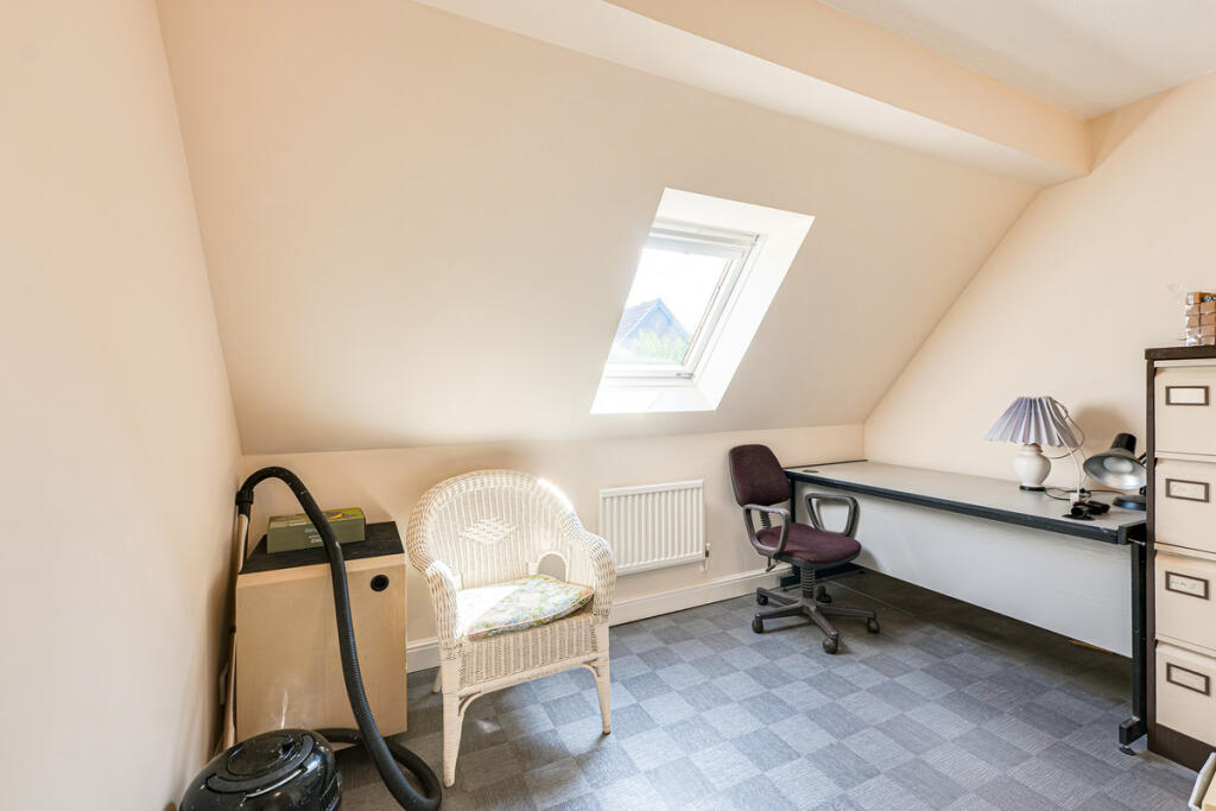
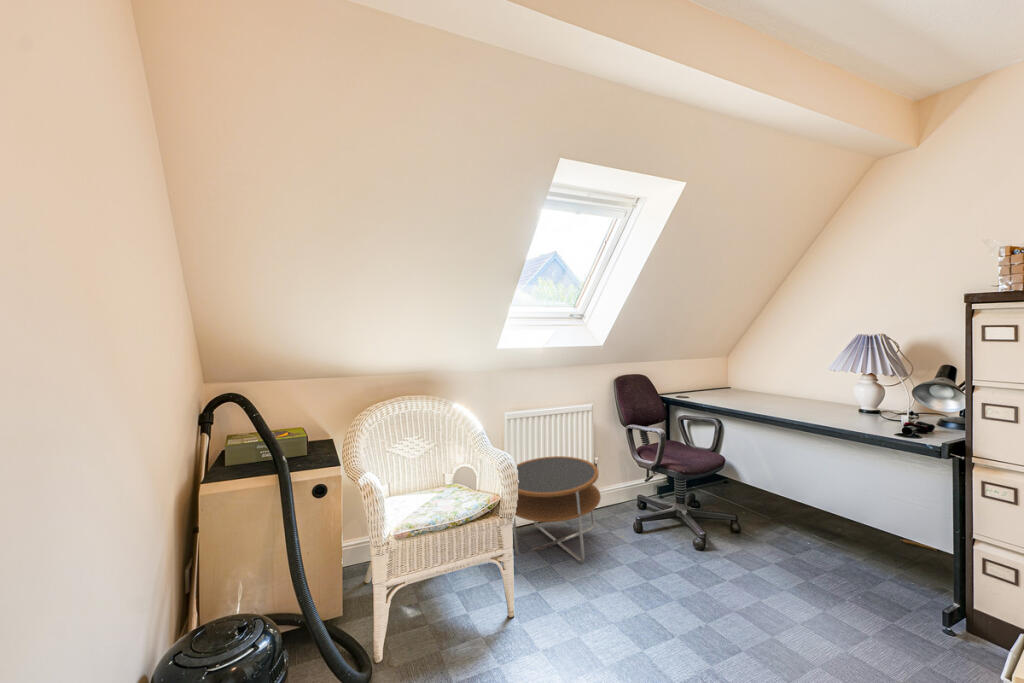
+ side table [512,455,602,564]
